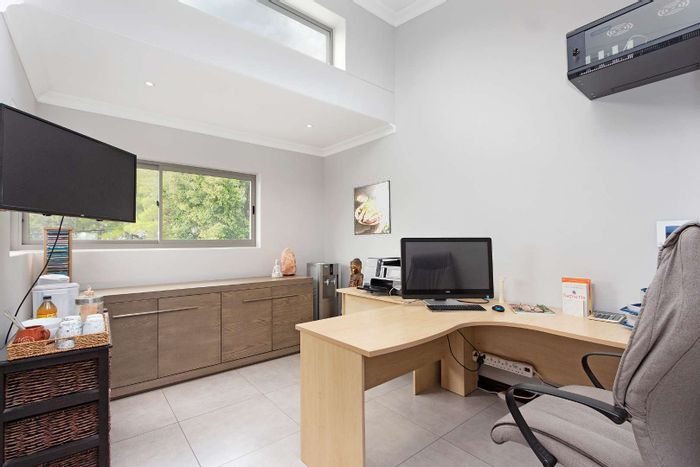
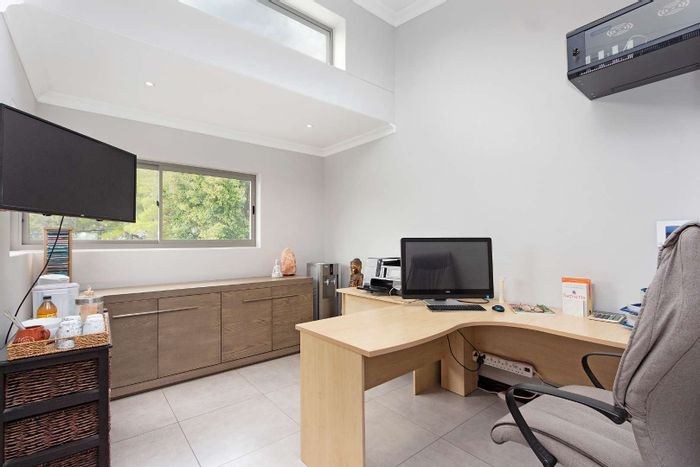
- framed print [353,179,392,236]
